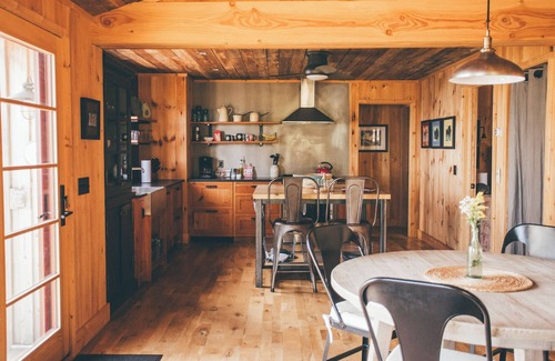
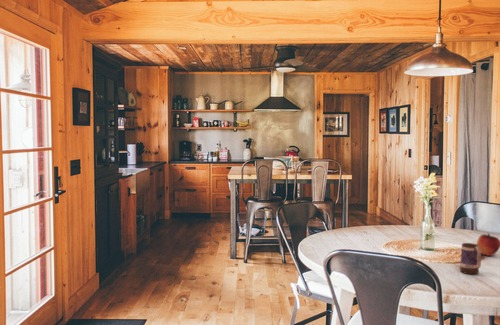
+ mug [459,242,482,275]
+ fruit [476,232,500,257]
